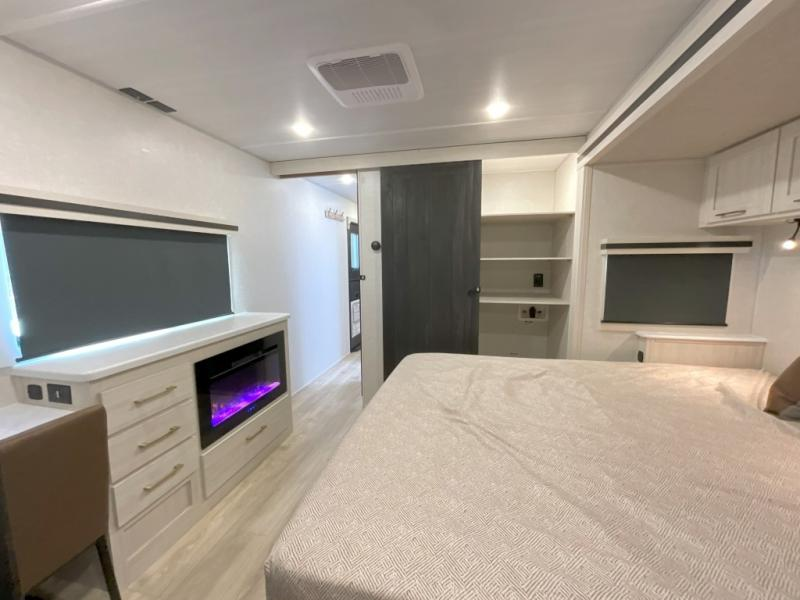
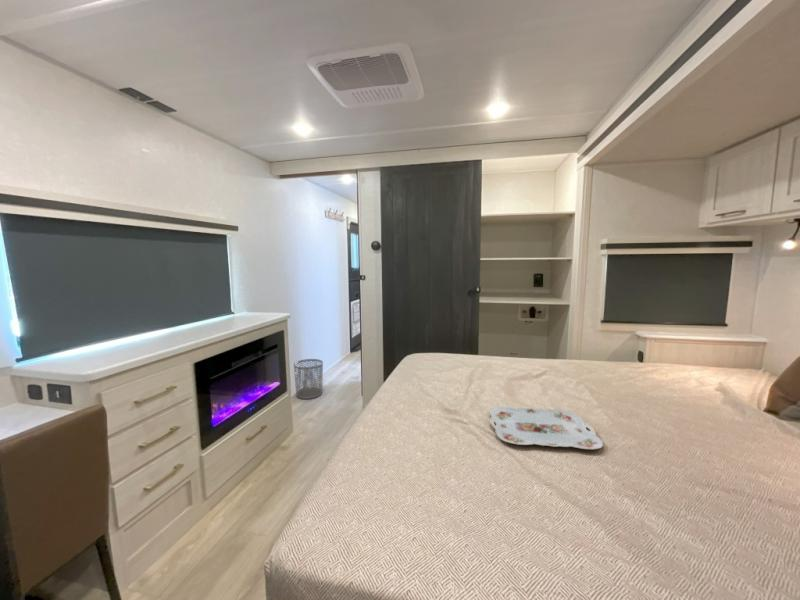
+ waste bin [293,358,324,400]
+ serving tray [488,406,604,451]
